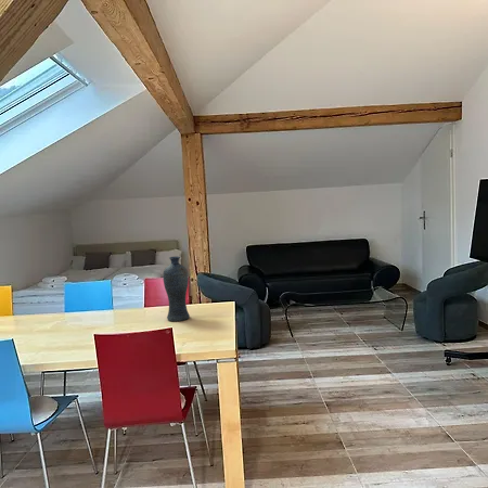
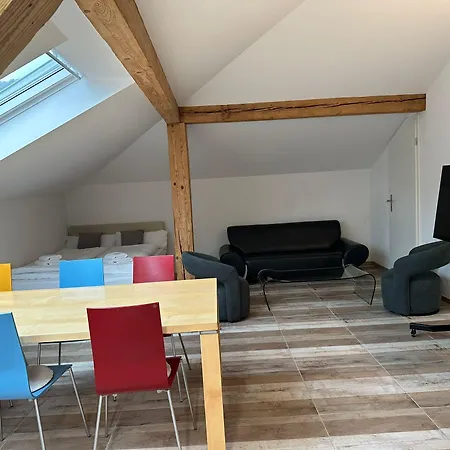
- vase [162,256,191,322]
